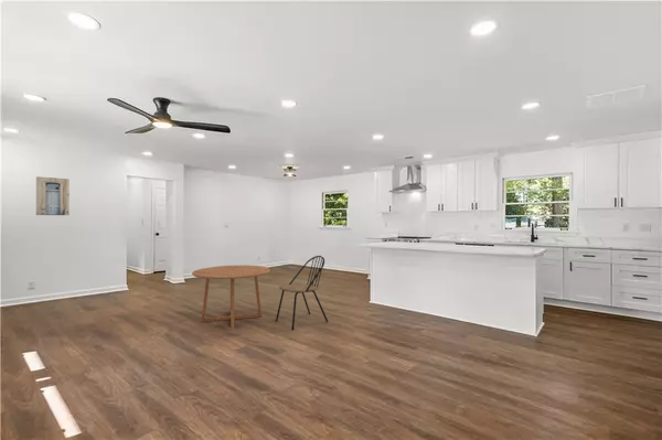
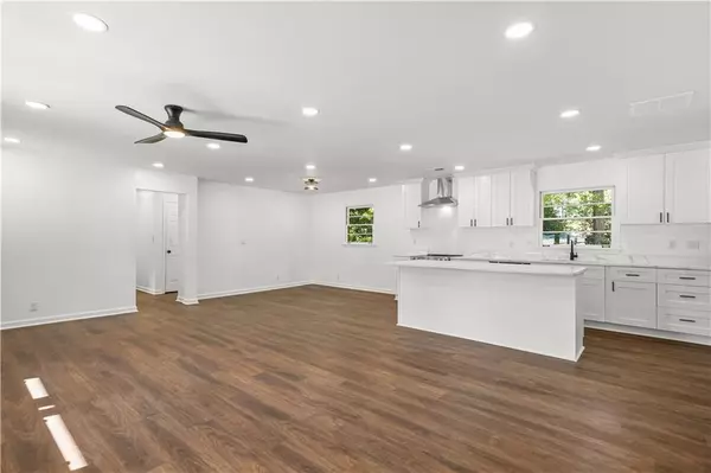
- dining table [191,265,271,330]
- dining chair [275,255,329,331]
- wall art [35,175,71,216]
